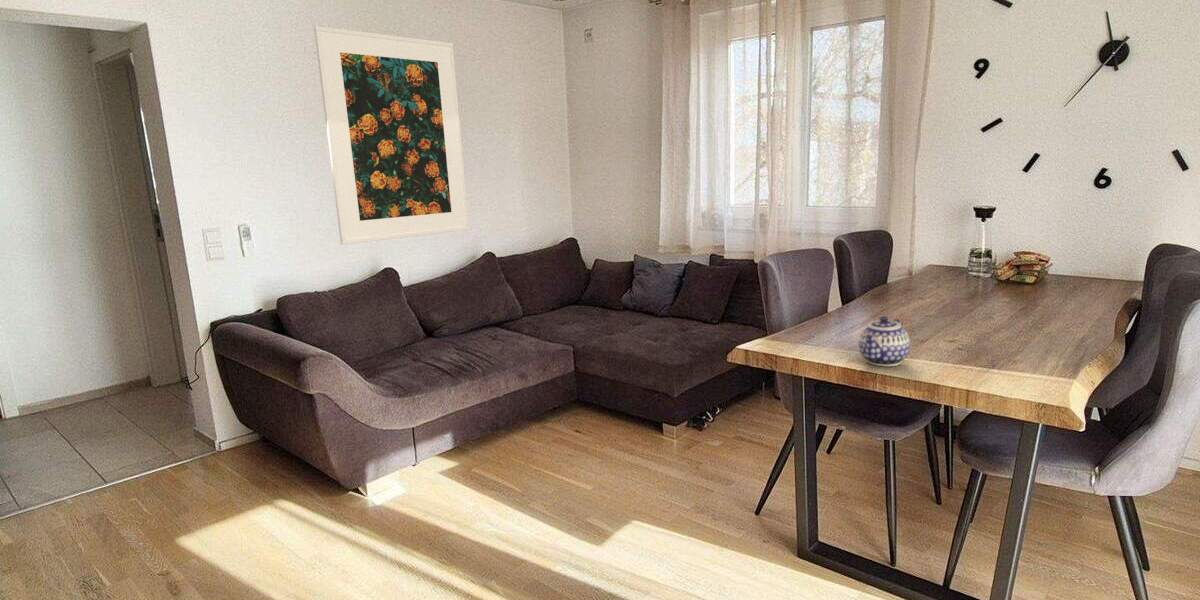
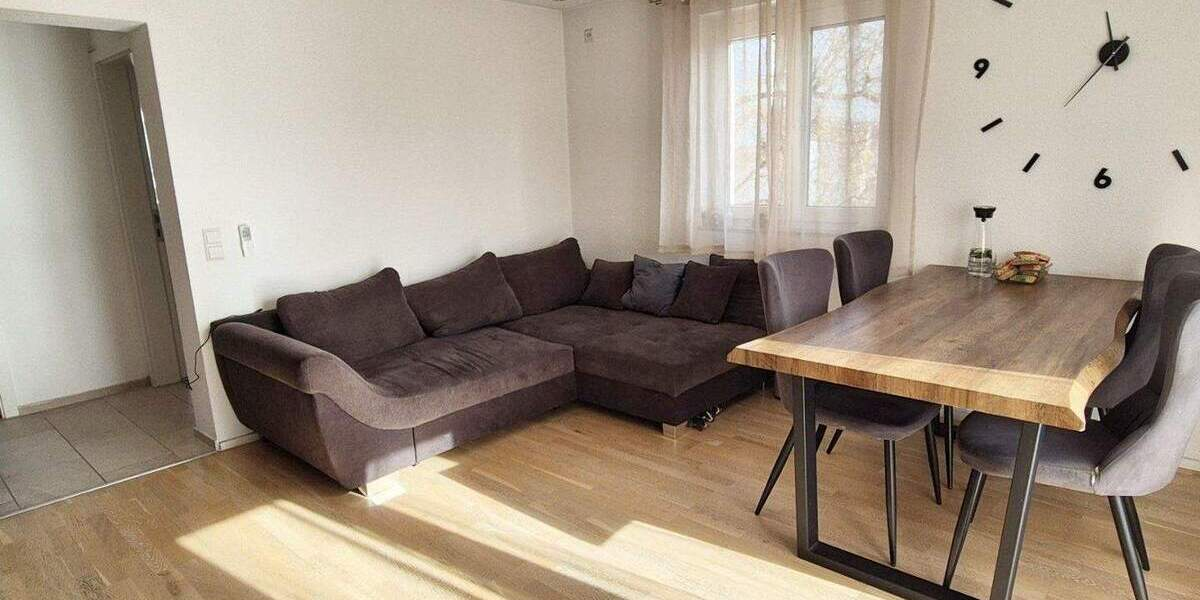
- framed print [313,25,470,246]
- teapot [858,315,911,367]
